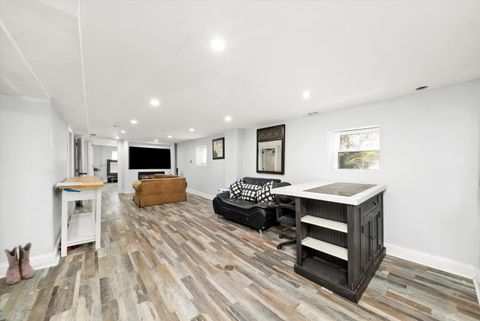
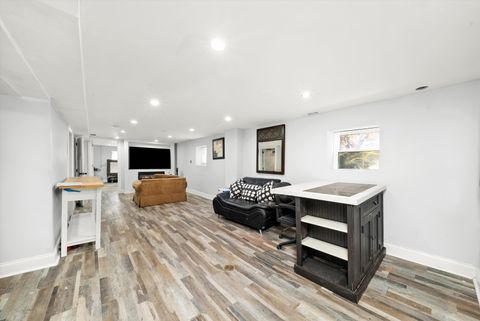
- boots [4,242,36,285]
